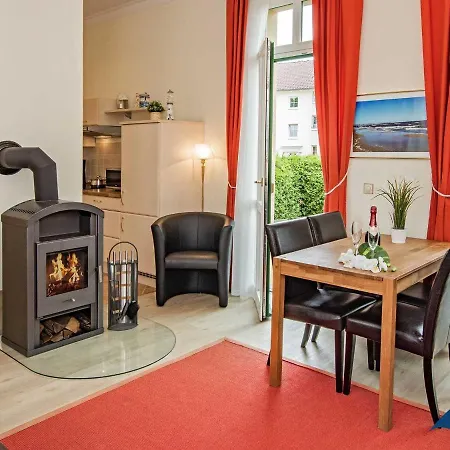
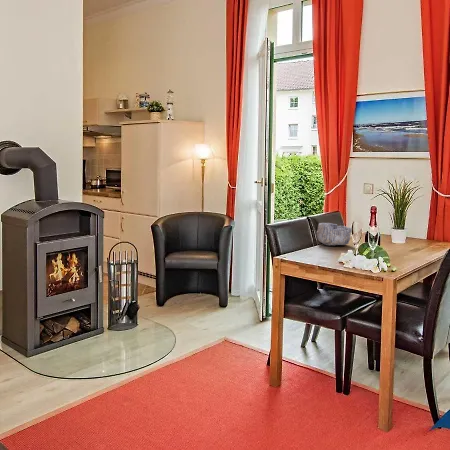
+ bowl [315,222,353,246]
